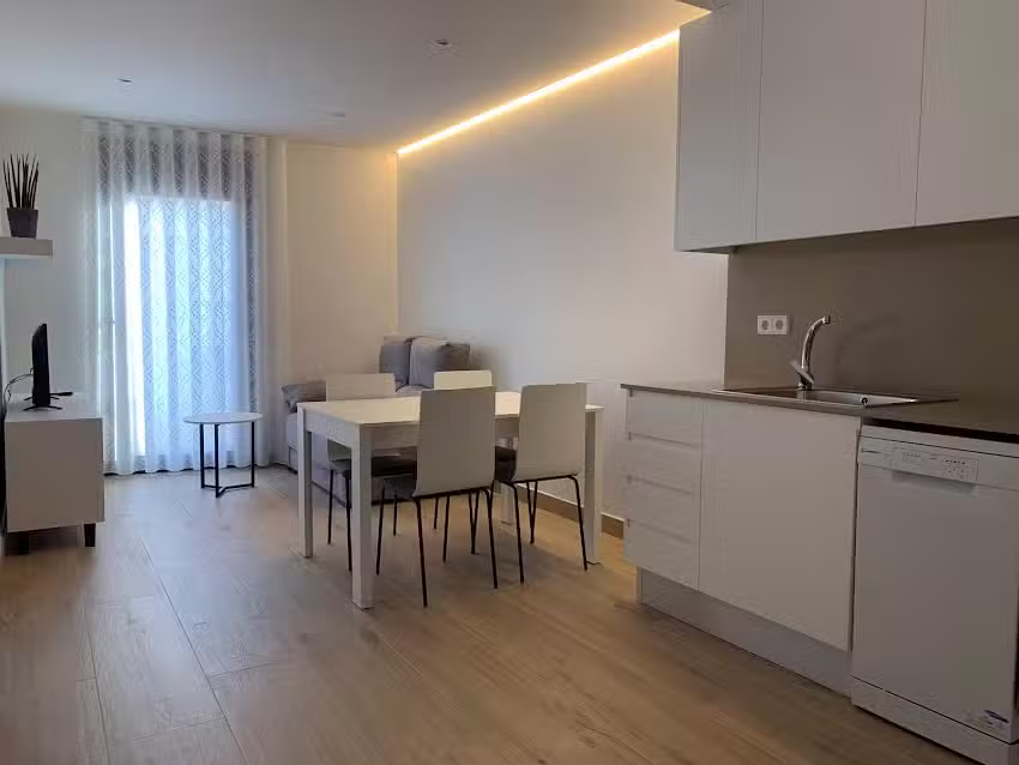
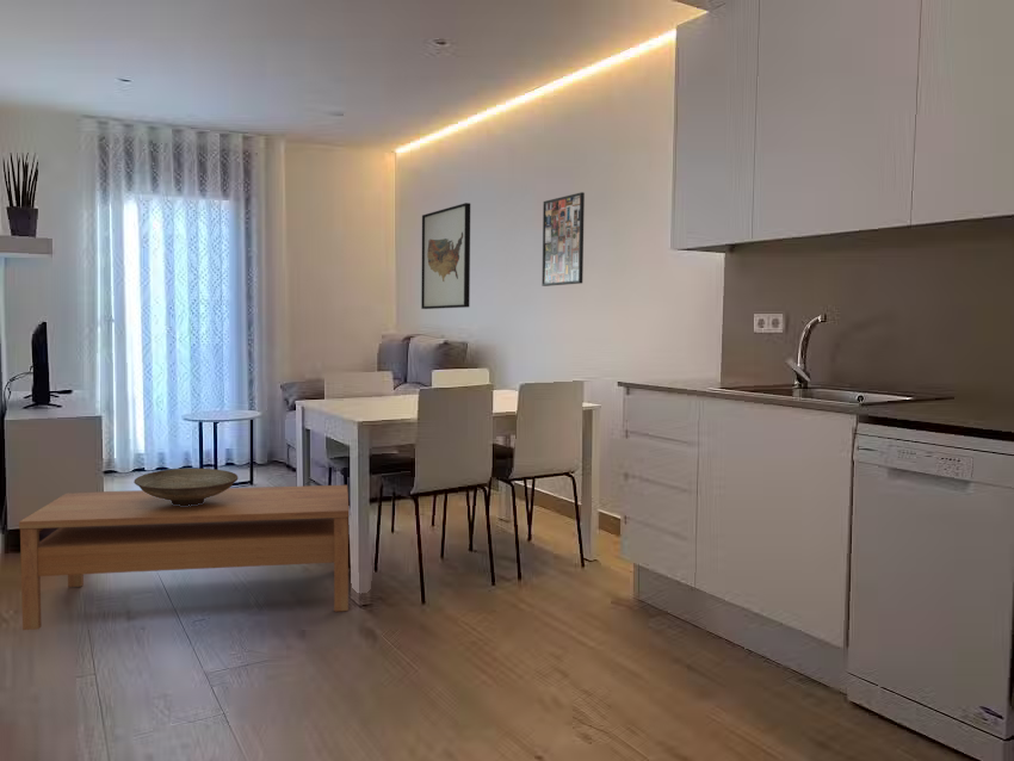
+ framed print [540,191,586,287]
+ decorative bowl [132,468,239,506]
+ wall art [420,202,471,310]
+ coffee table [18,484,350,631]
